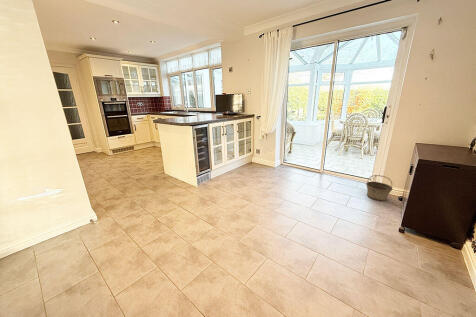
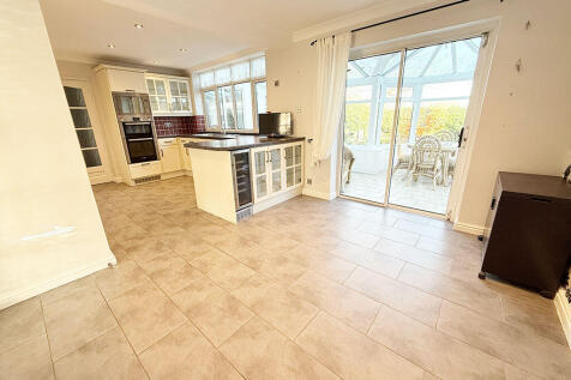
- basket [365,174,393,202]
